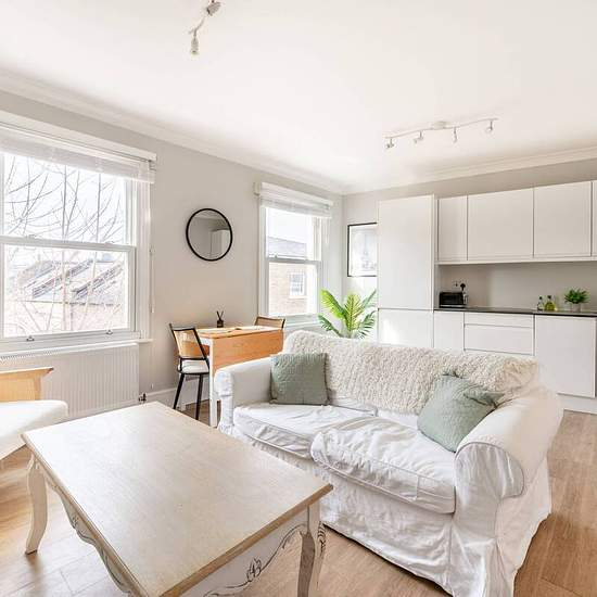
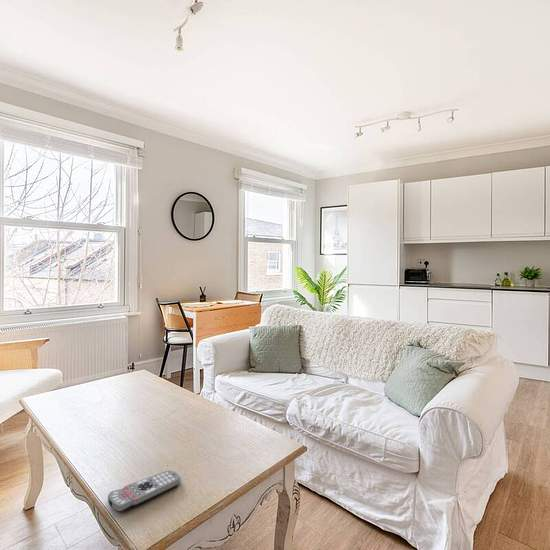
+ remote control [107,470,181,513]
